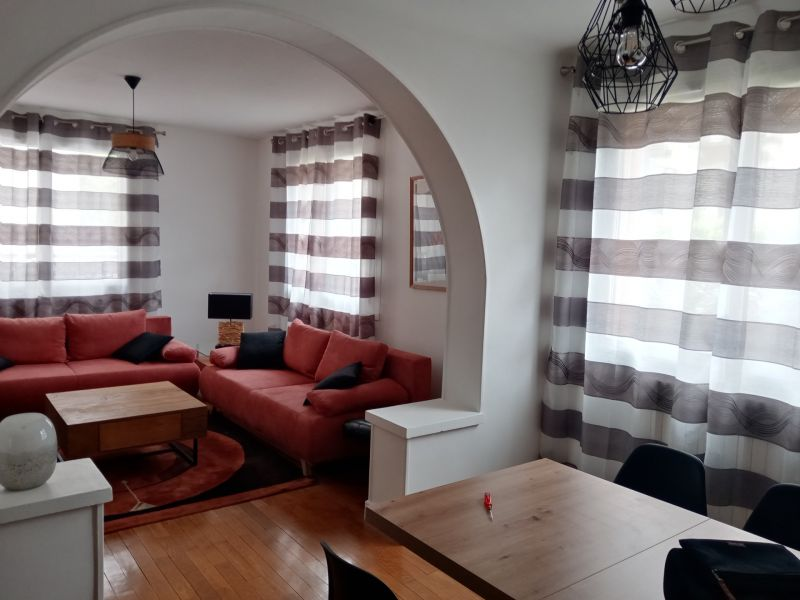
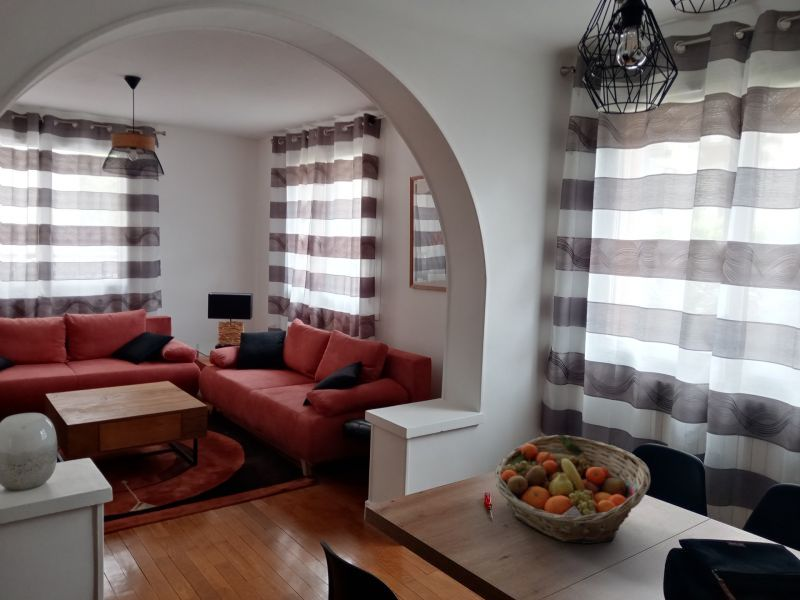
+ fruit basket [494,434,652,545]
